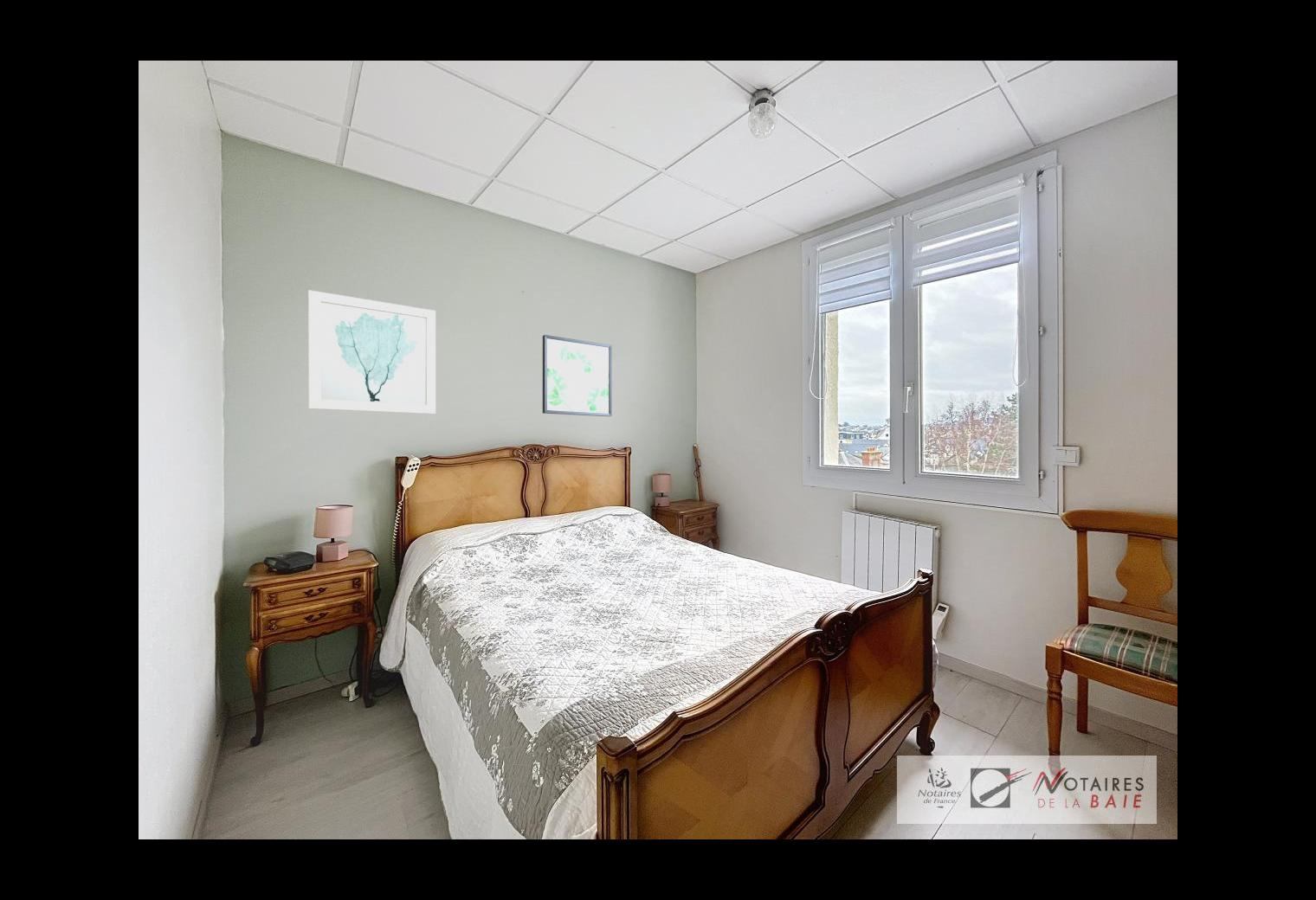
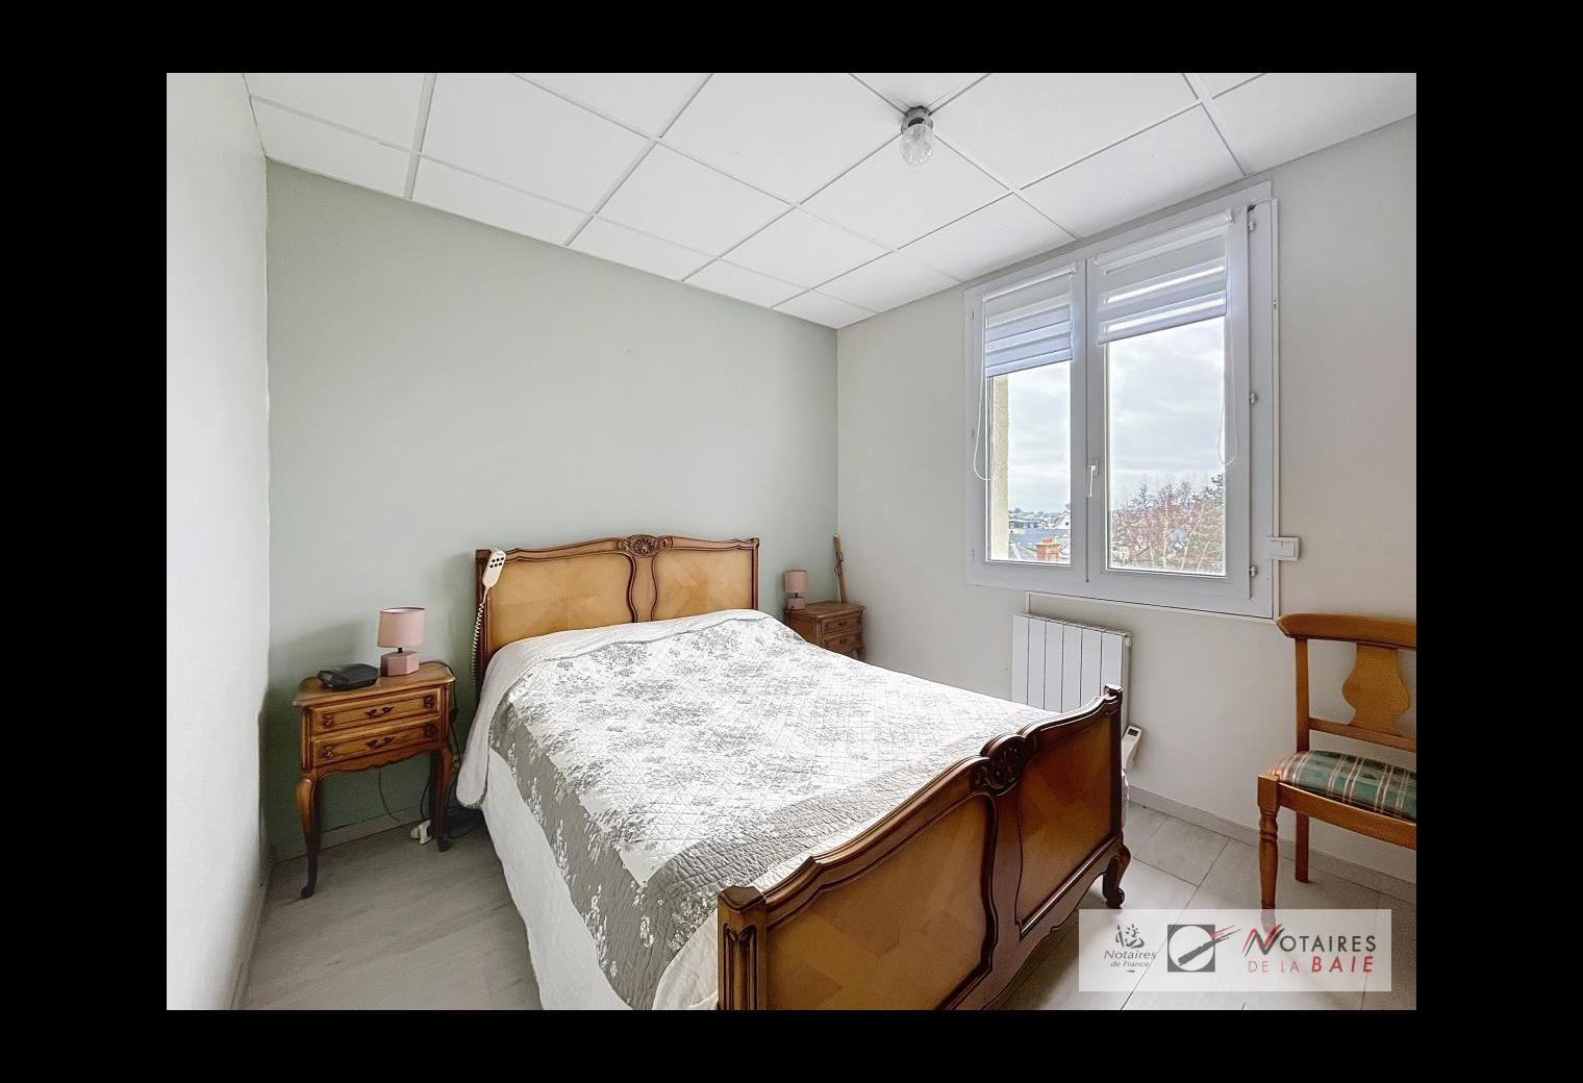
- wall art [308,289,436,415]
- wall art [542,334,613,417]
